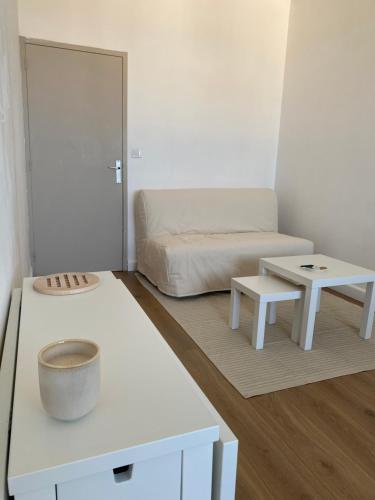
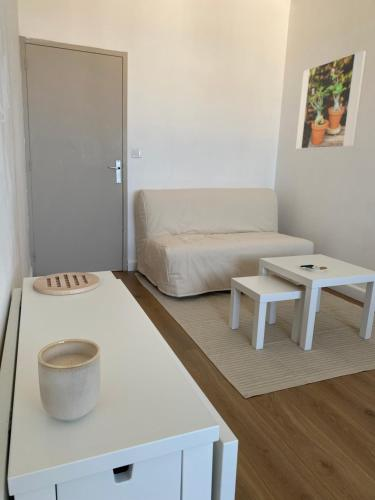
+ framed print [295,49,368,150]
